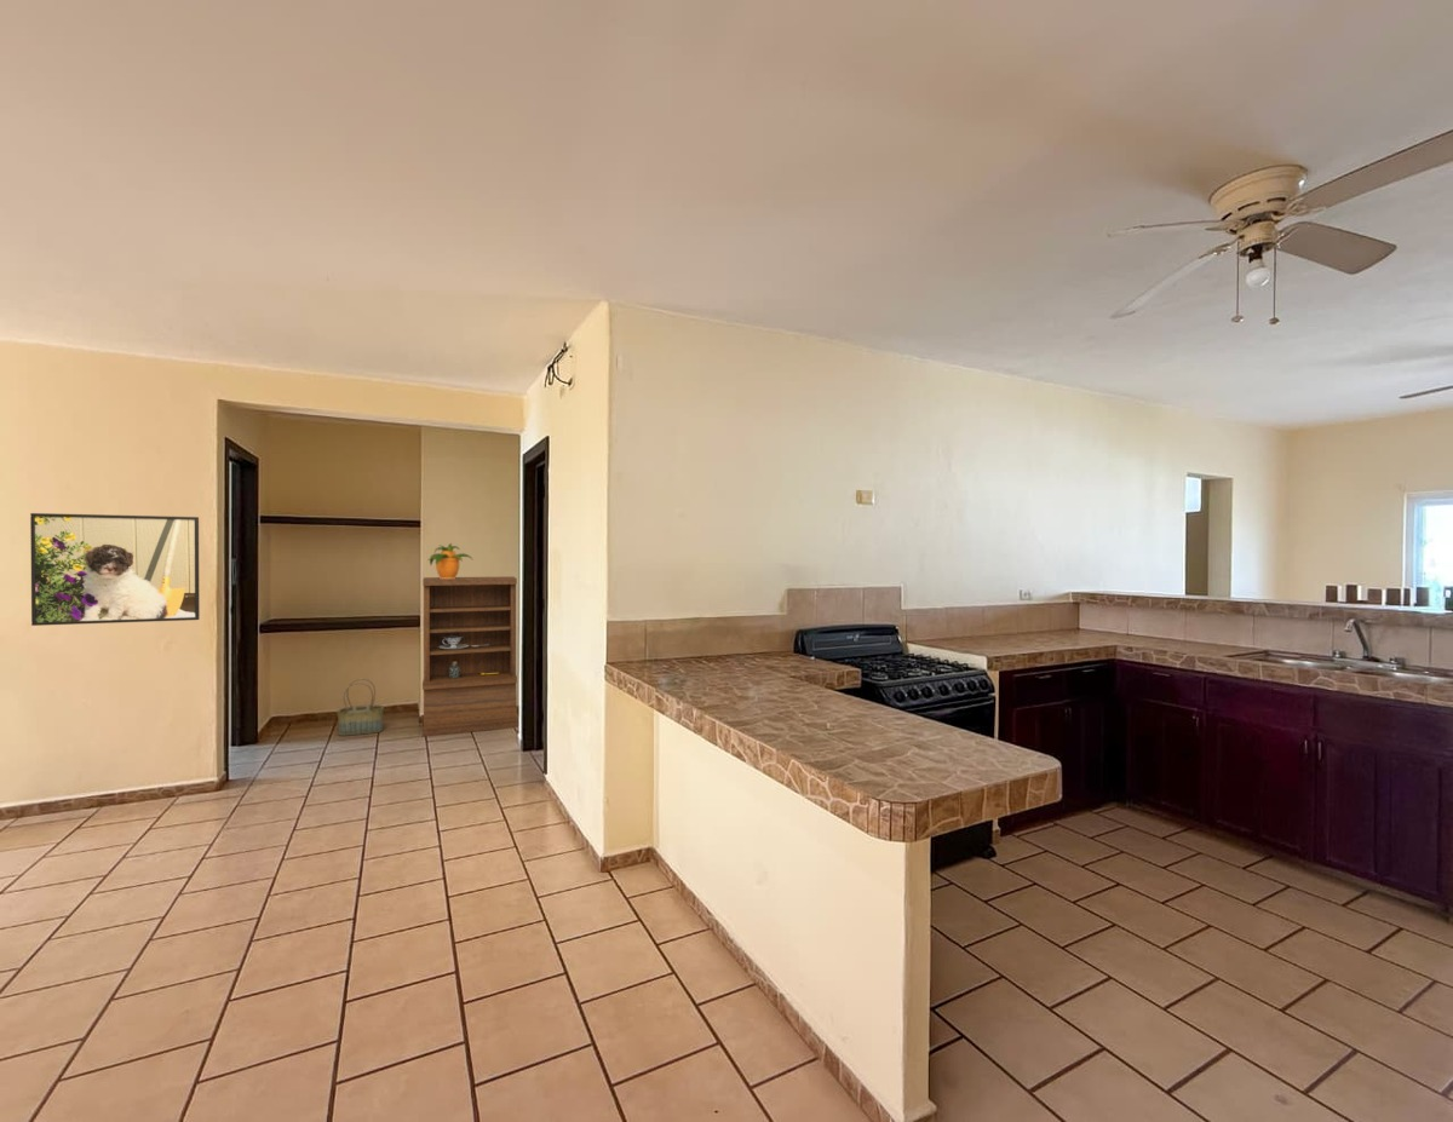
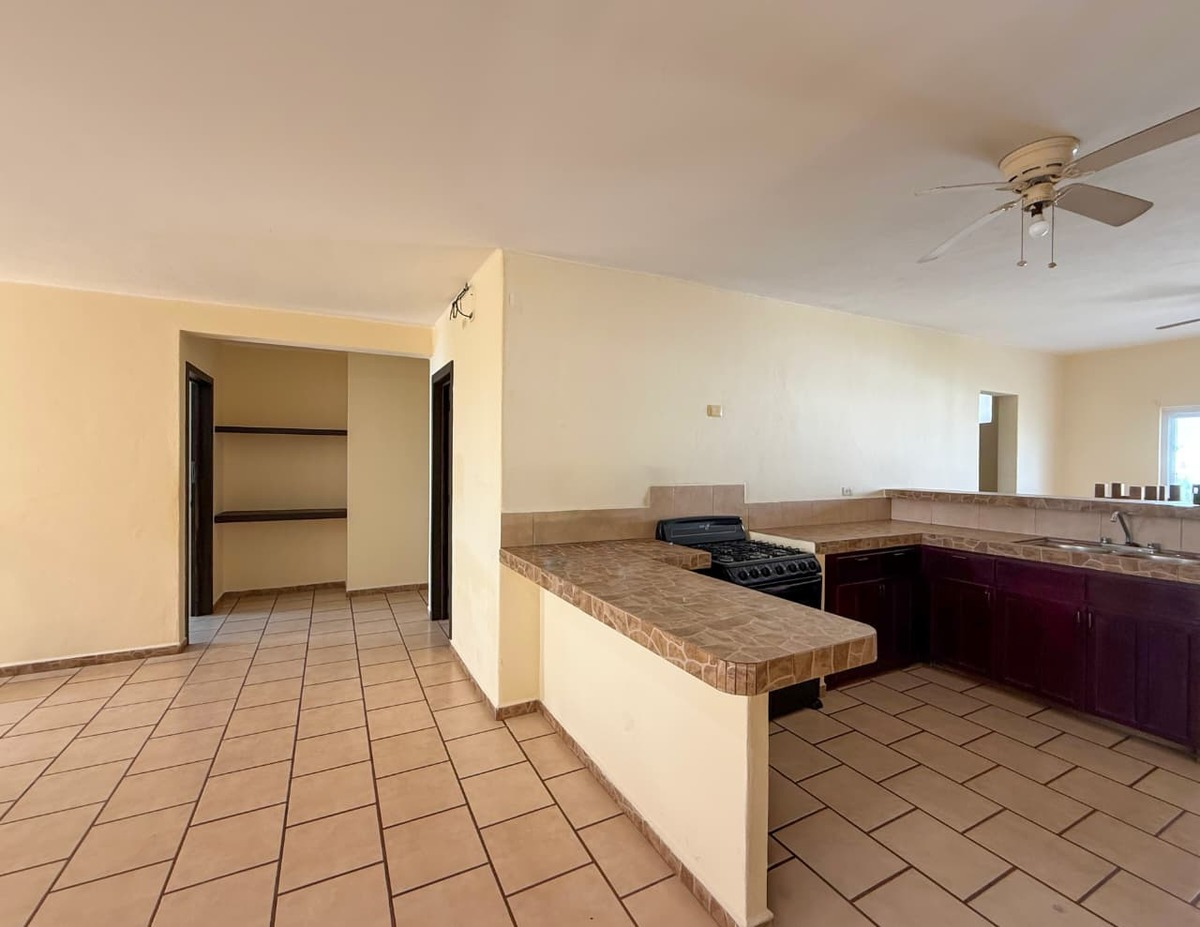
- basket [337,678,385,737]
- potted plant [429,542,473,579]
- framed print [29,512,201,627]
- bookshelf [421,575,519,738]
